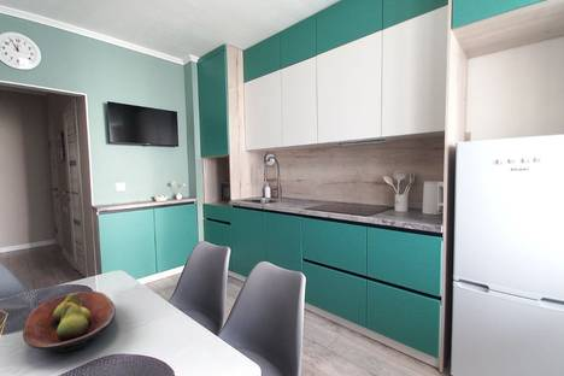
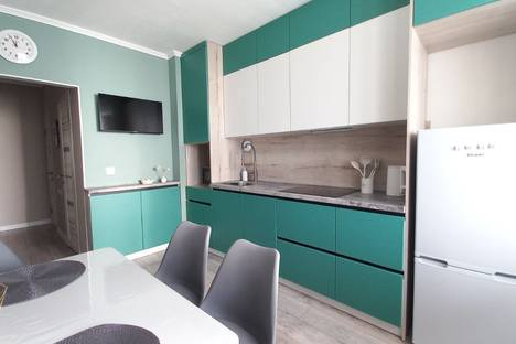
- fruit bowl [22,290,117,353]
